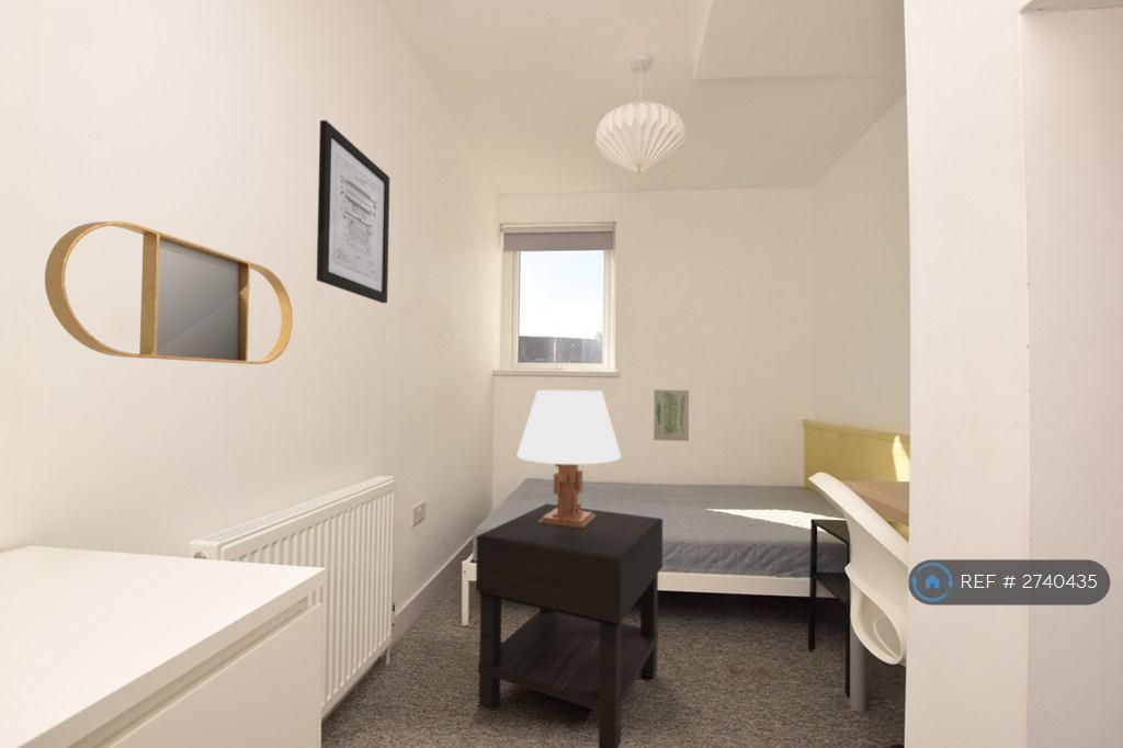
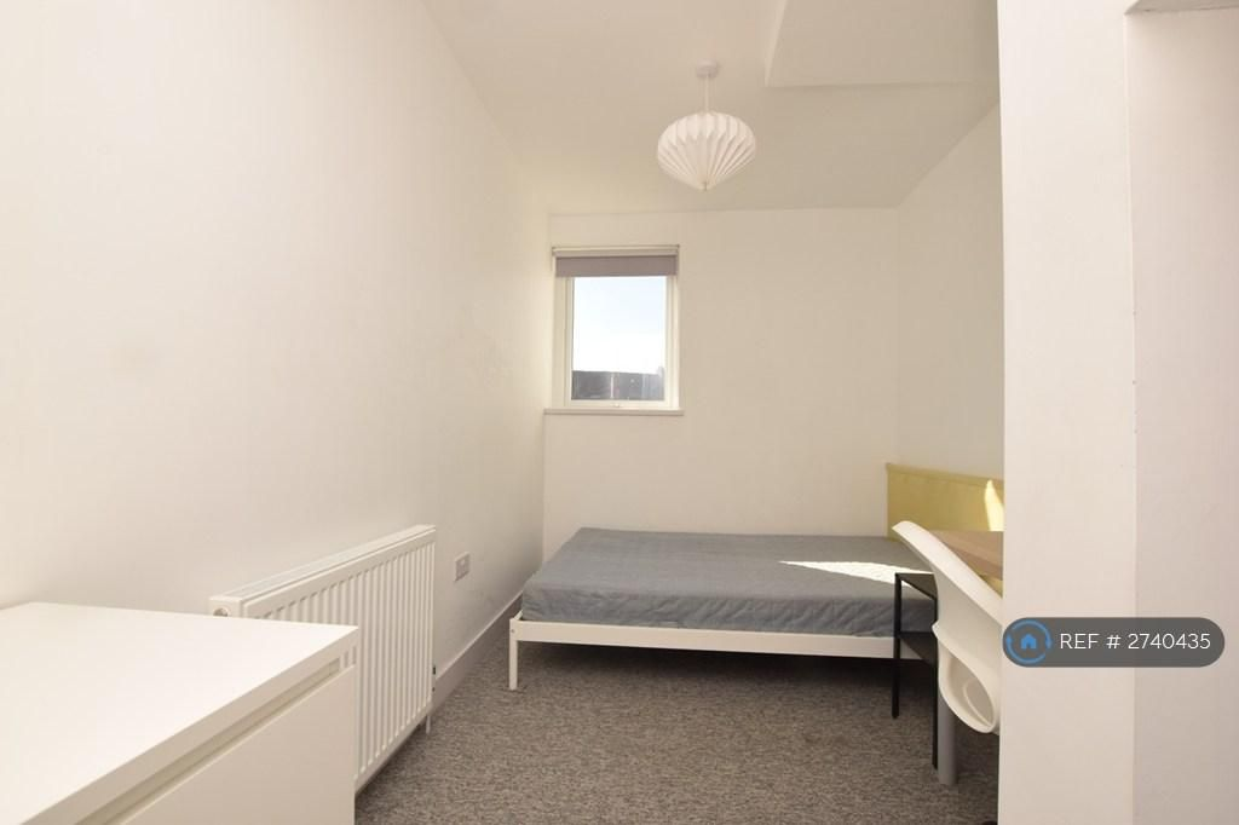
- home mirror [44,220,294,365]
- wall art [316,120,390,304]
- table lamp [515,389,622,528]
- nightstand [475,502,663,748]
- wall art [653,388,690,442]
